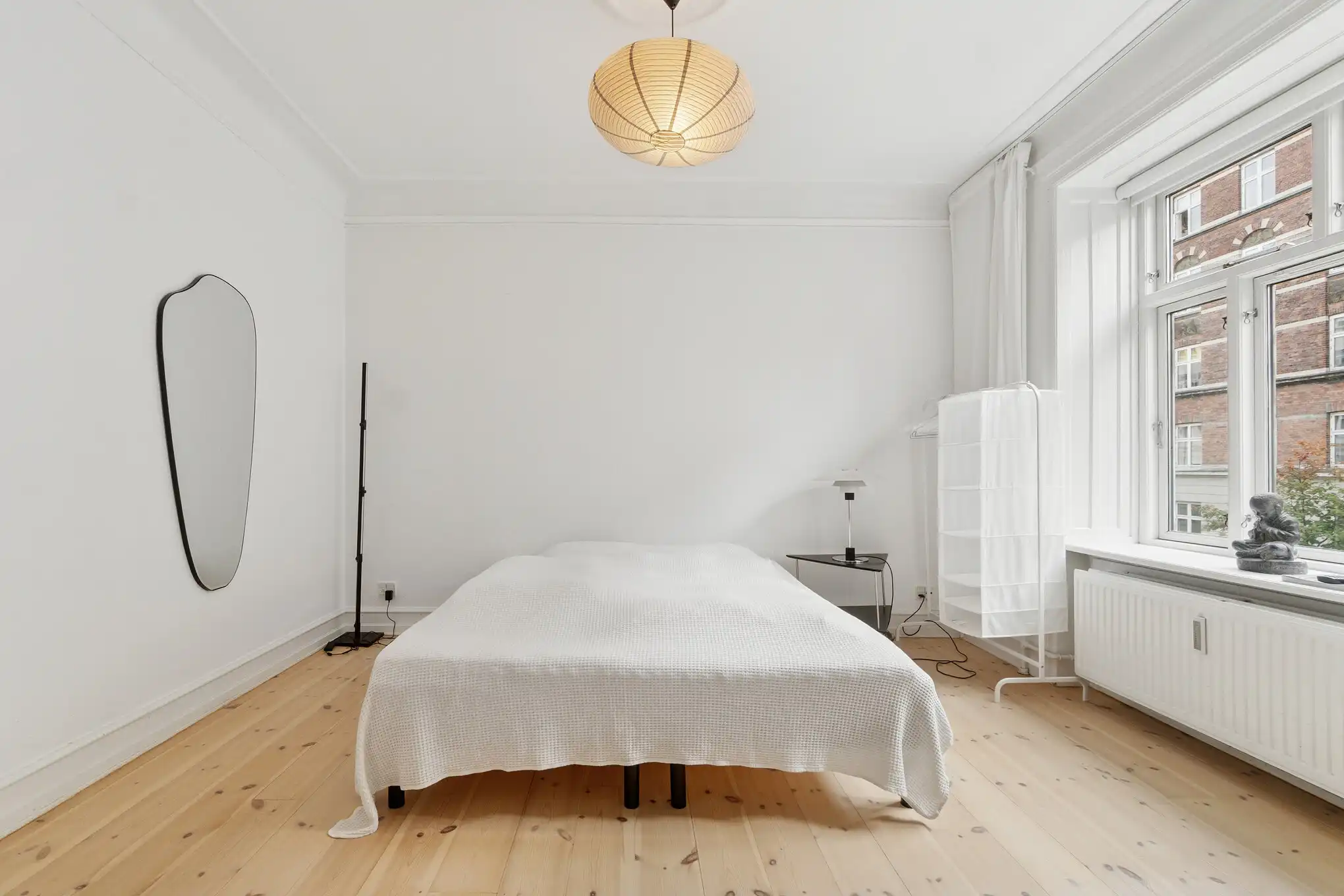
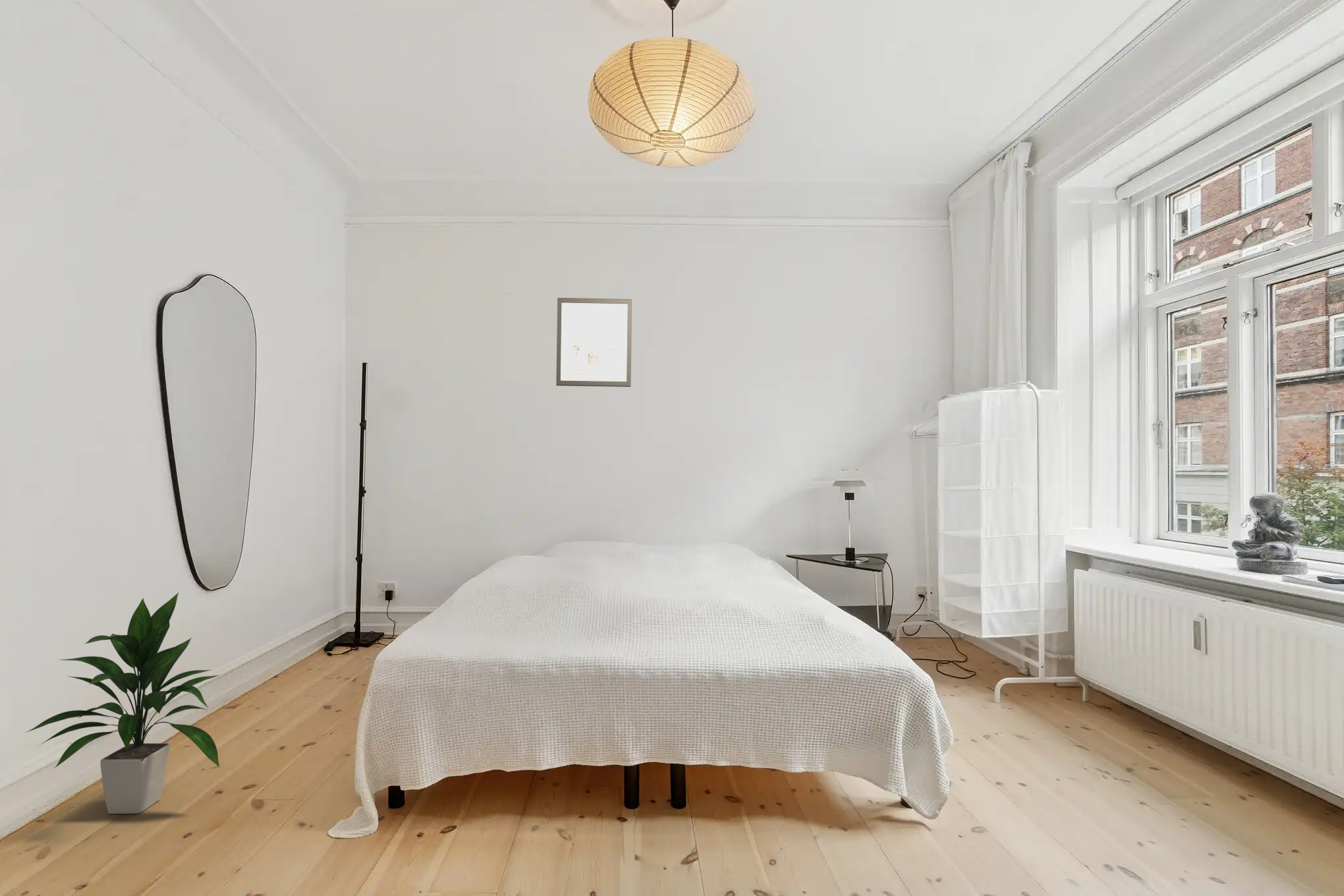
+ wall art [555,297,632,387]
+ indoor plant [25,592,221,814]
